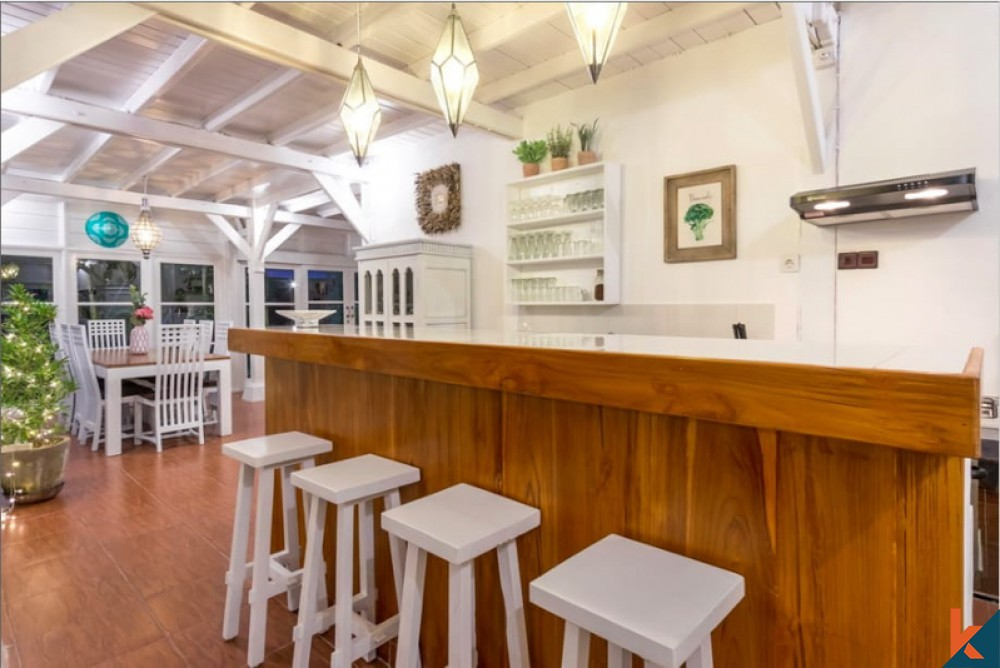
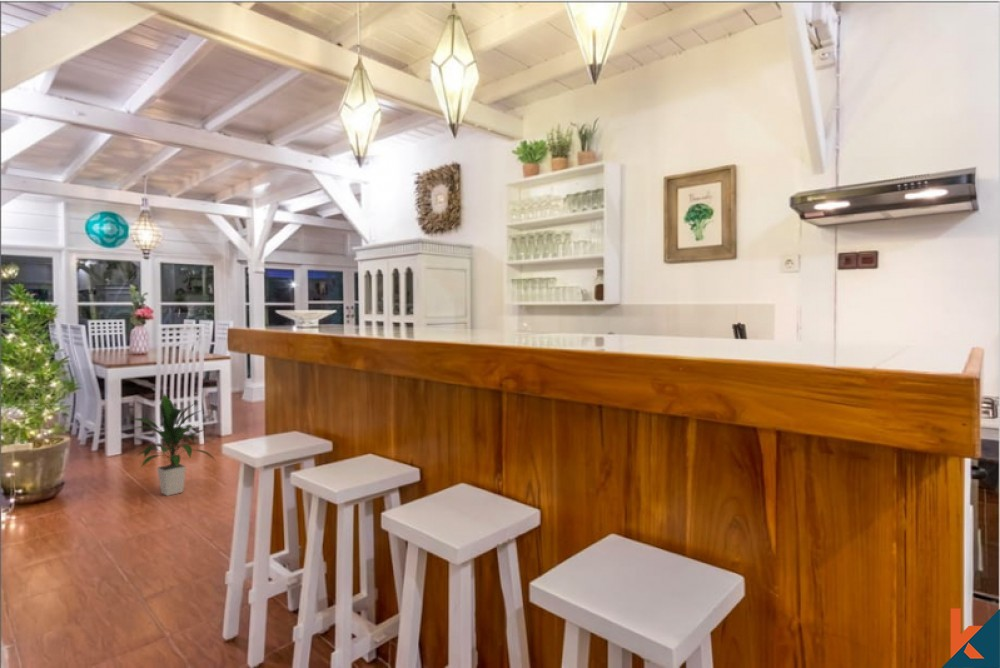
+ indoor plant [129,392,216,497]
